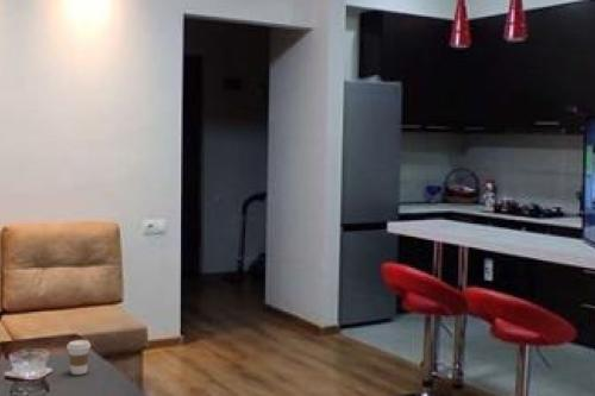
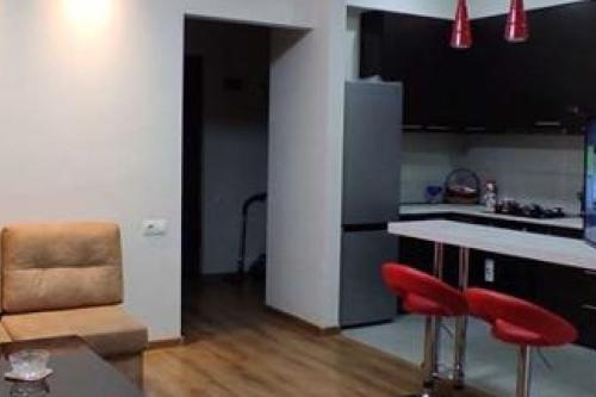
- coffee cup [65,339,92,376]
